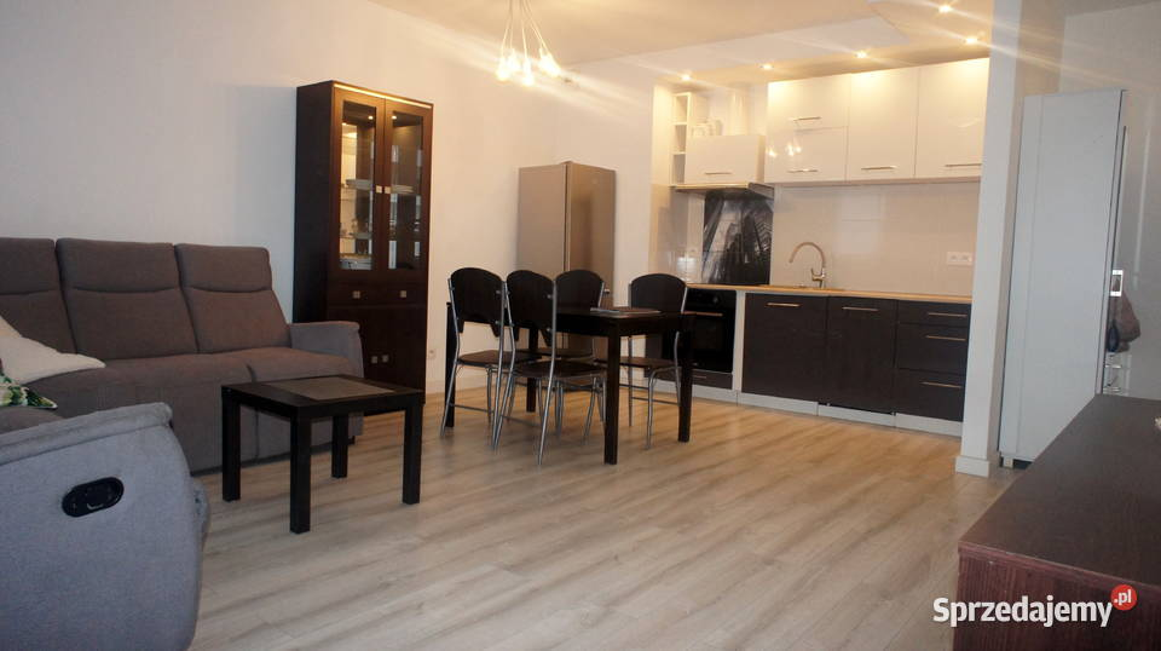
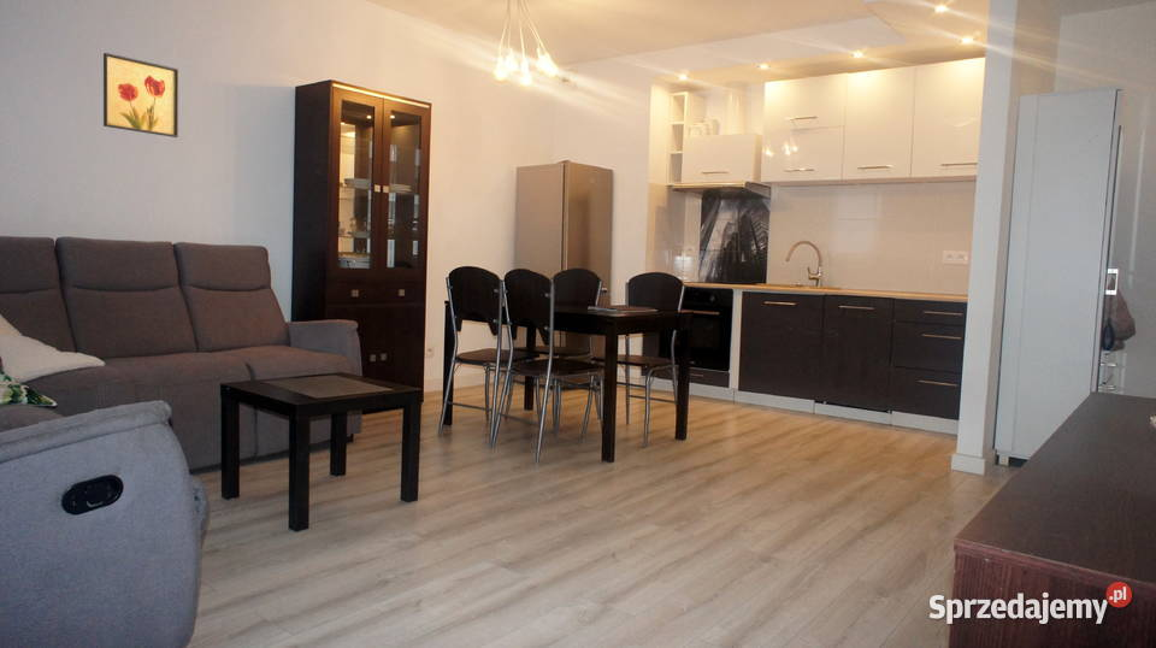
+ wall art [102,52,179,139]
